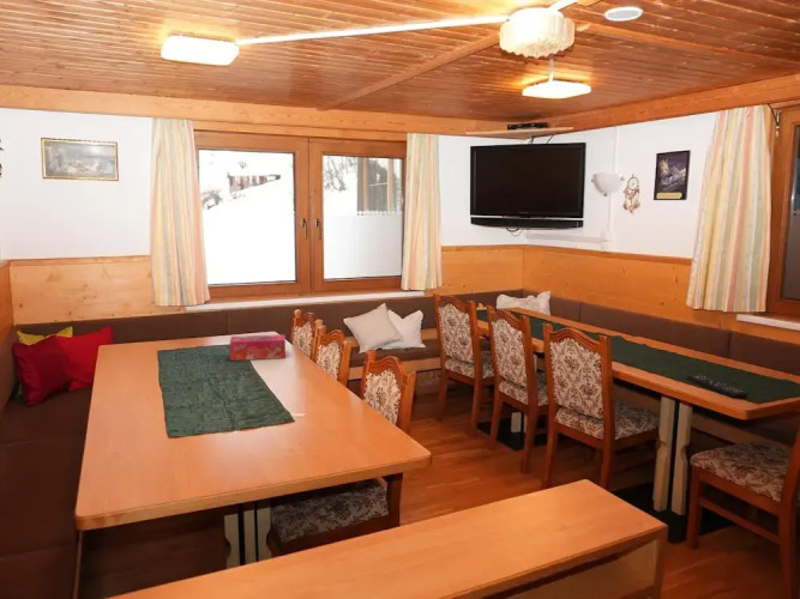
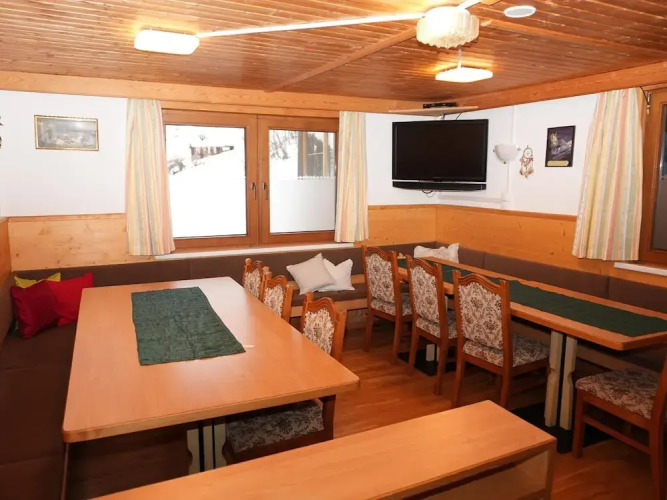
- tissue box [229,333,287,362]
- remote control [686,374,750,399]
